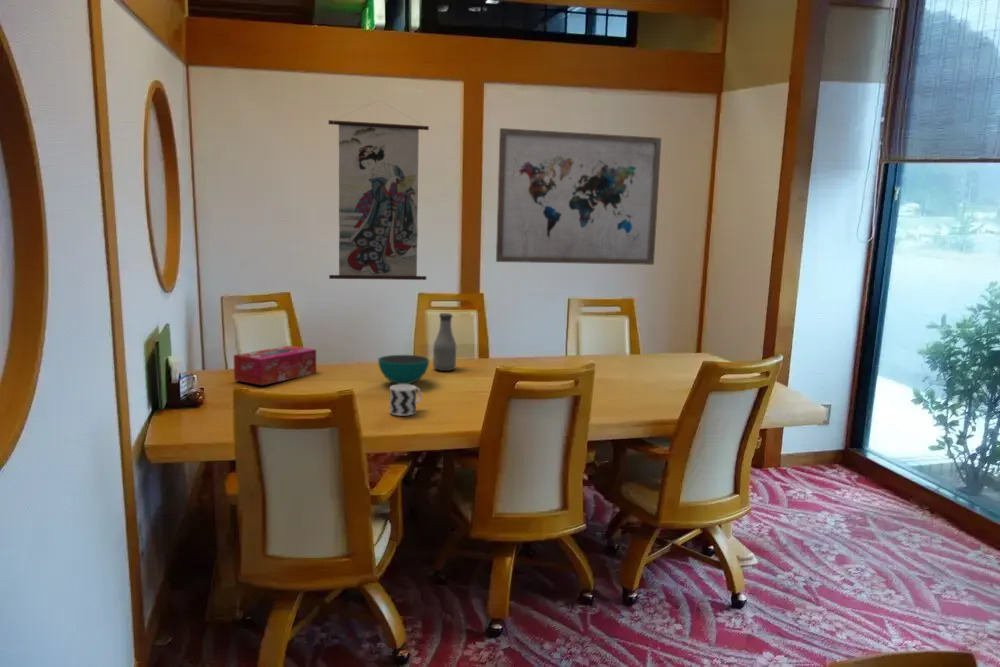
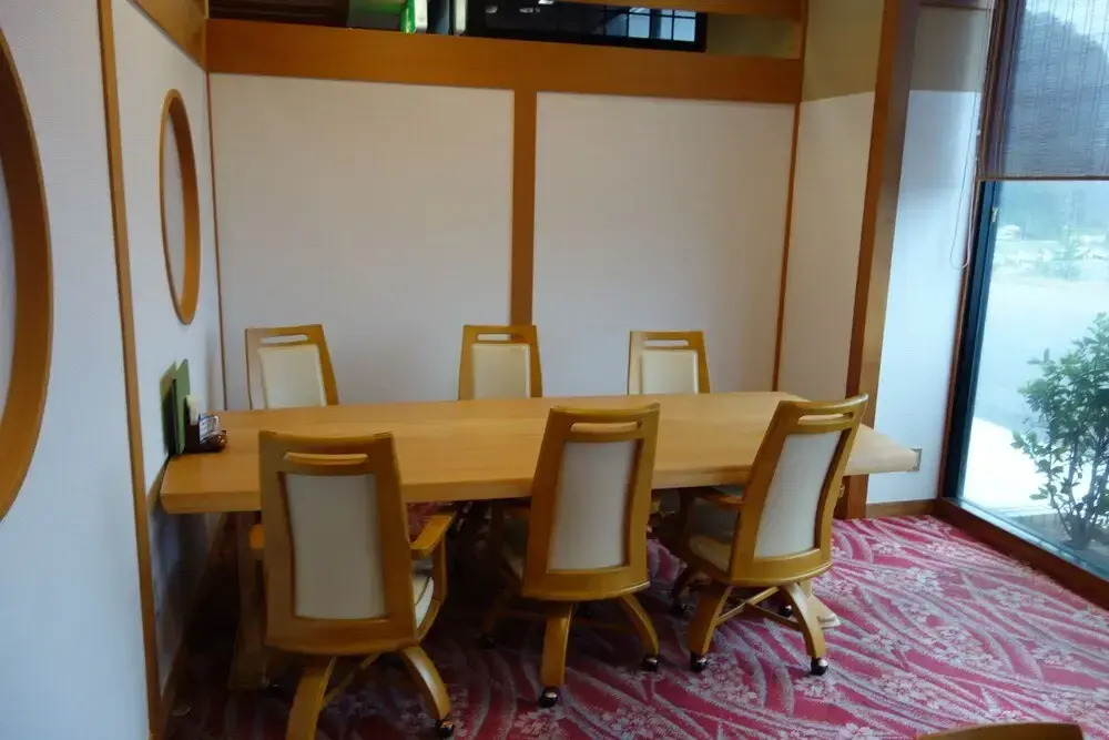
- tissue box [233,345,317,386]
- wall scroll [328,99,430,281]
- bowl [377,354,430,385]
- wall art [495,127,662,266]
- cup [389,384,423,417]
- bottle [432,312,457,372]
